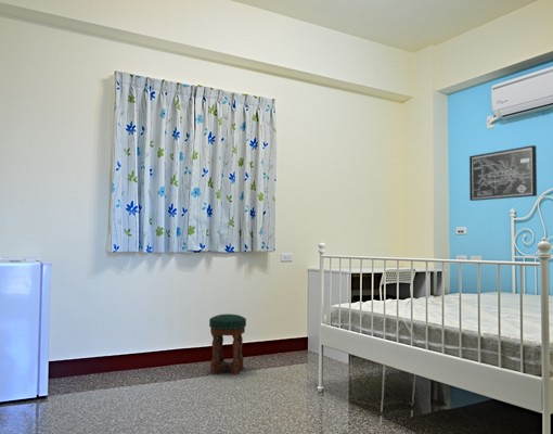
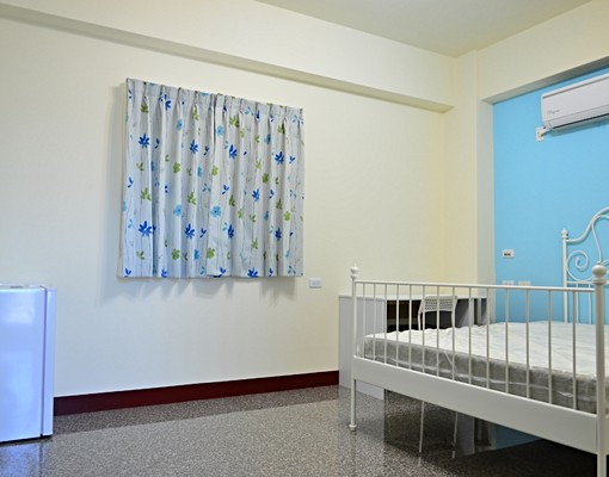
- wall art [468,144,538,202]
- stool [208,312,247,376]
